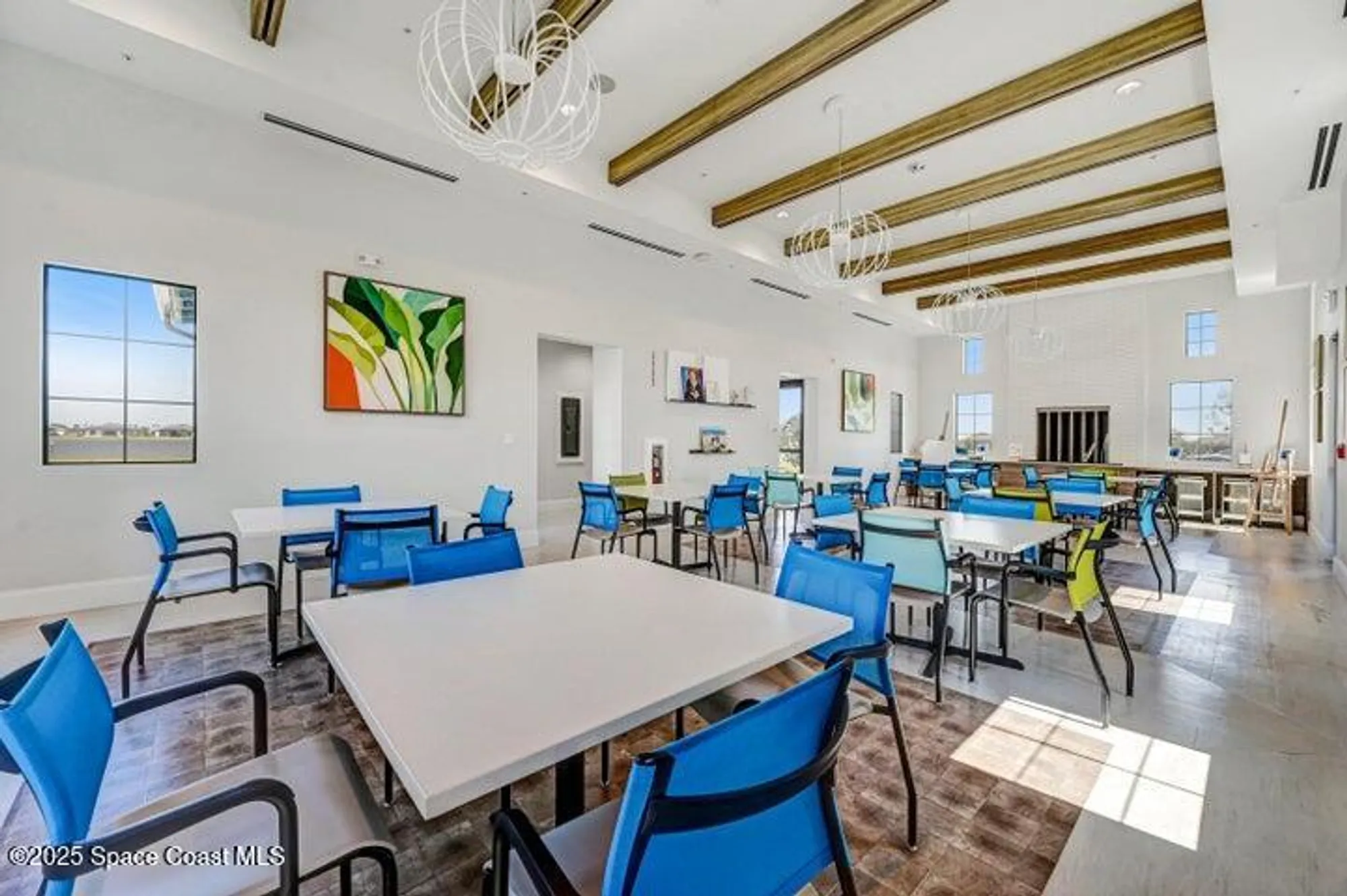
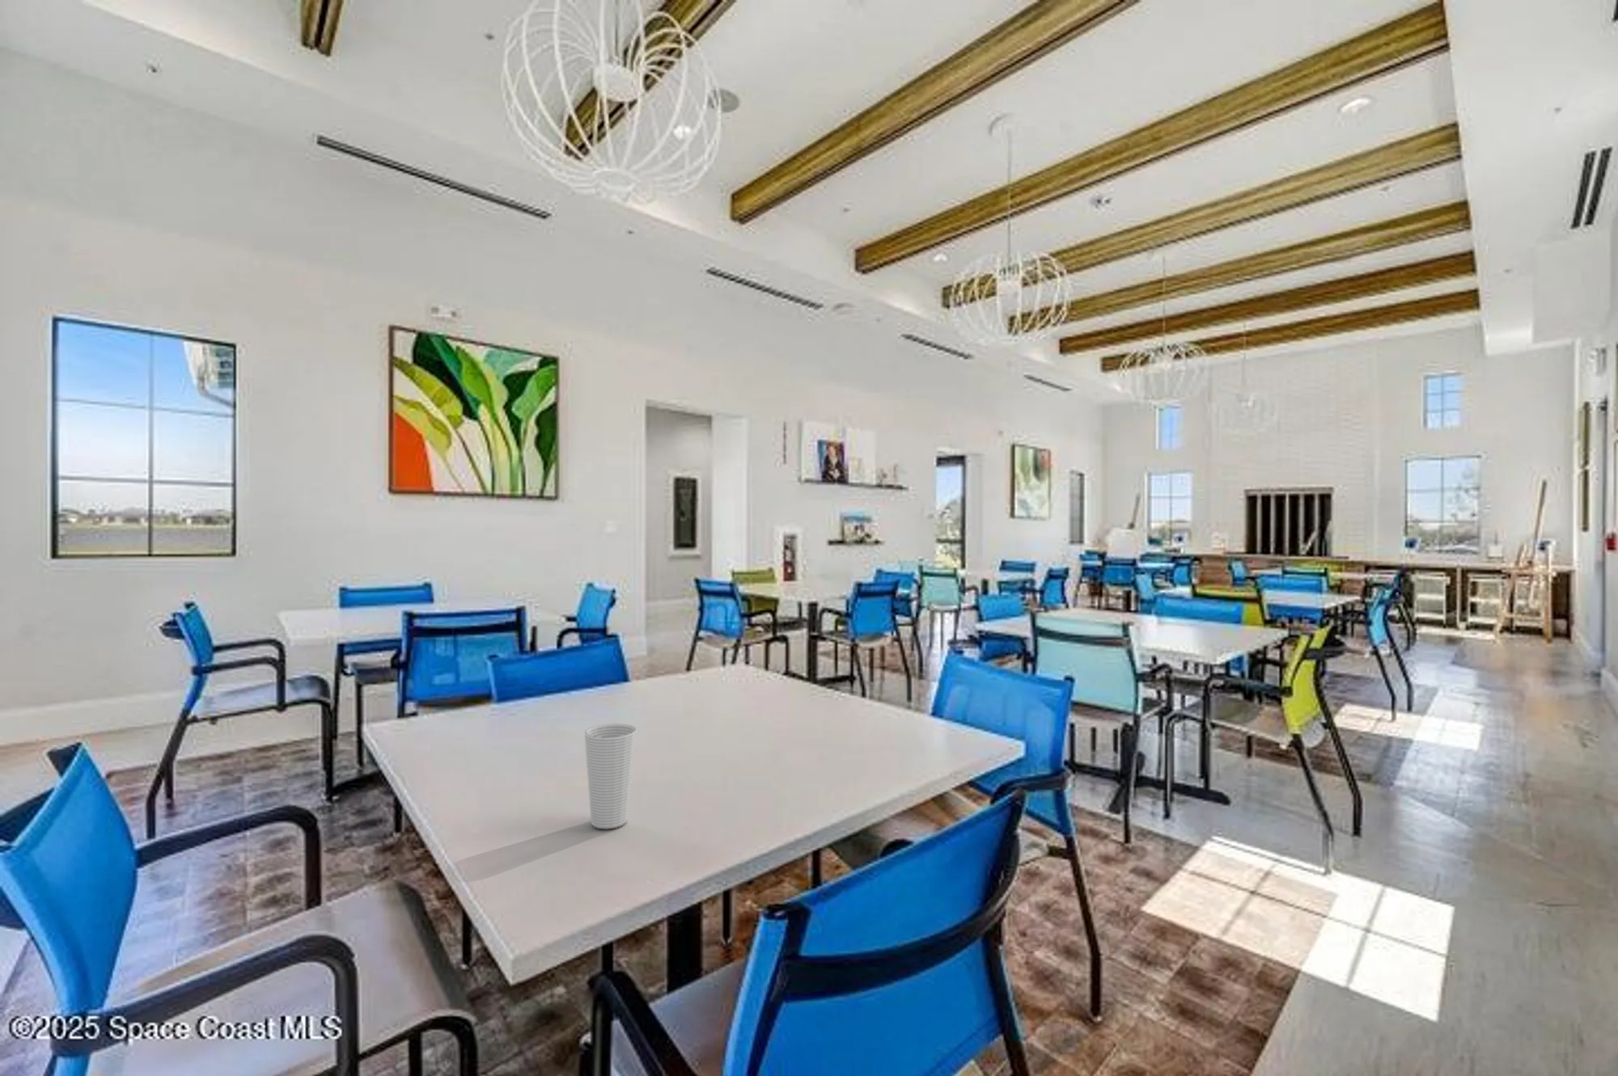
+ cup [584,723,637,830]
